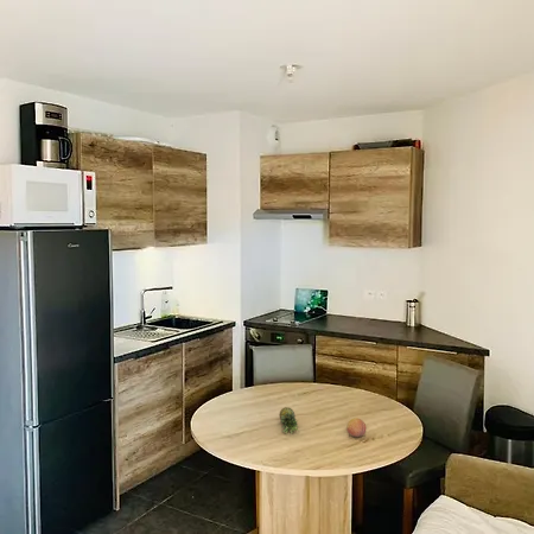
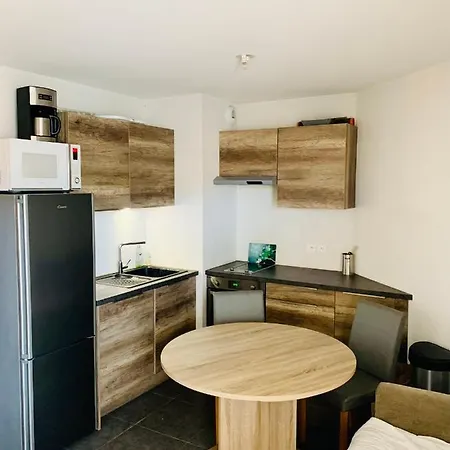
- fruit [278,406,300,434]
- fruit [345,417,367,438]
